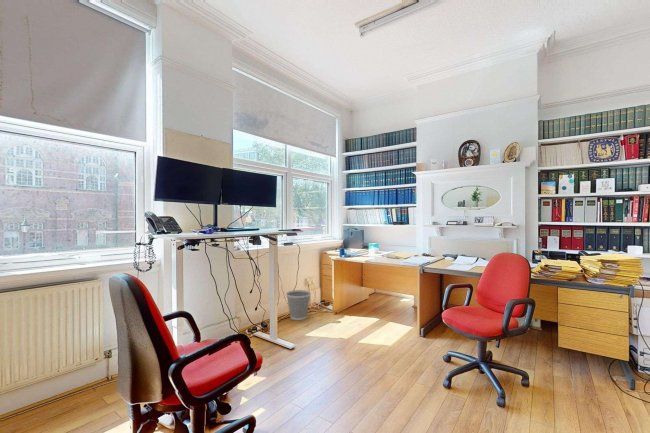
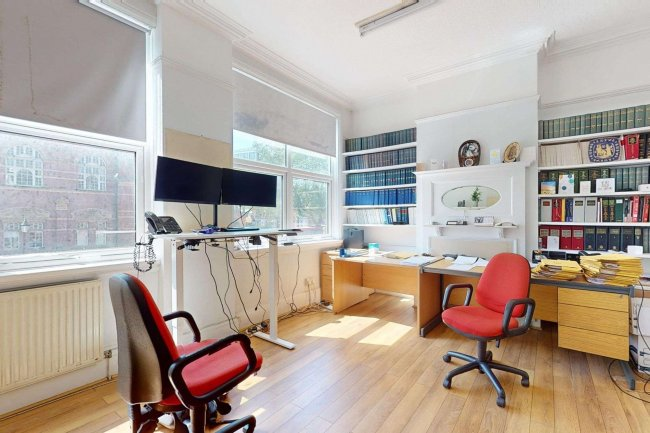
- wastebasket [285,289,312,321]
